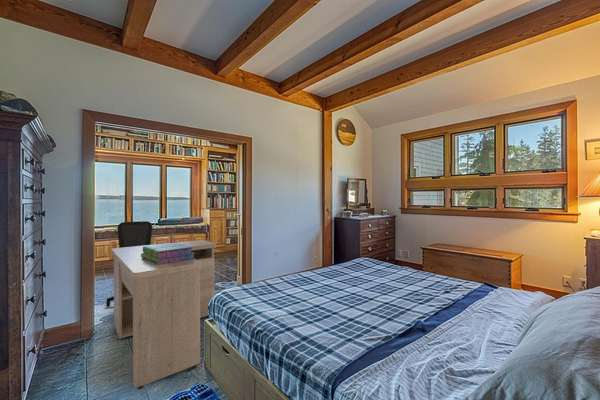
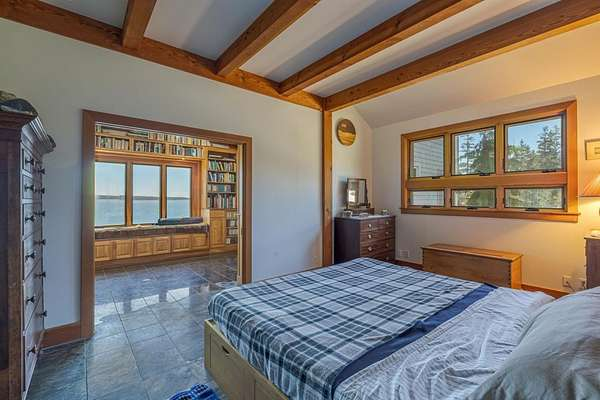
- office chair [105,220,153,307]
- desk [110,239,217,390]
- stack of books [141,242,195,264]
